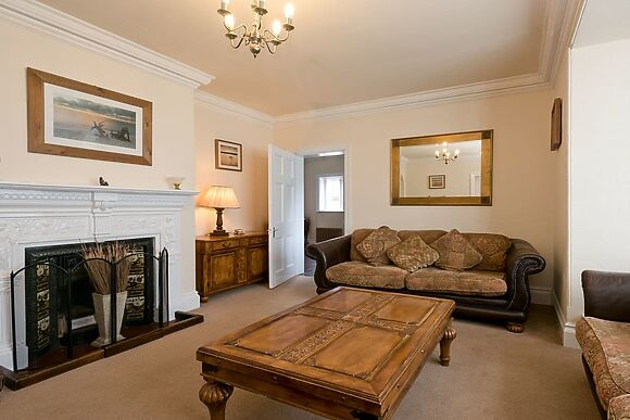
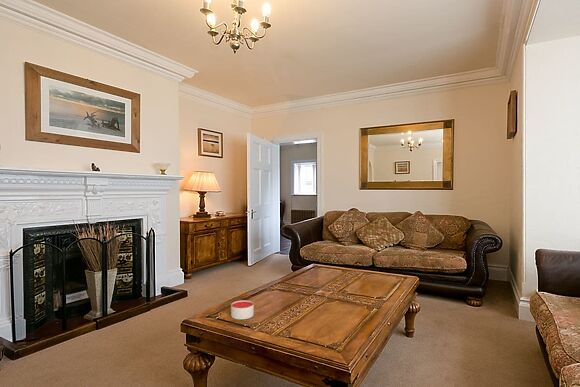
+ candle [230,299,255,321]
